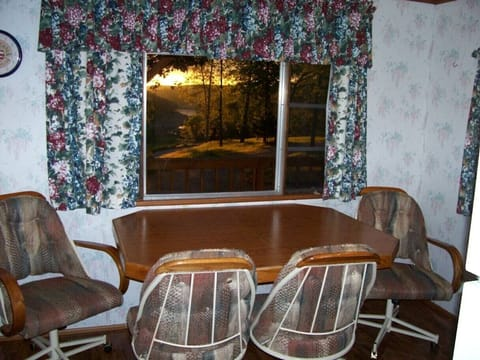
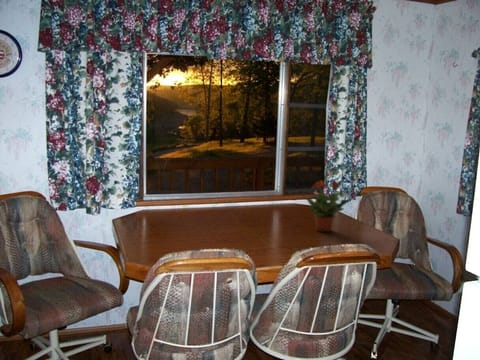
+ potted plant [301,180,350,233]
